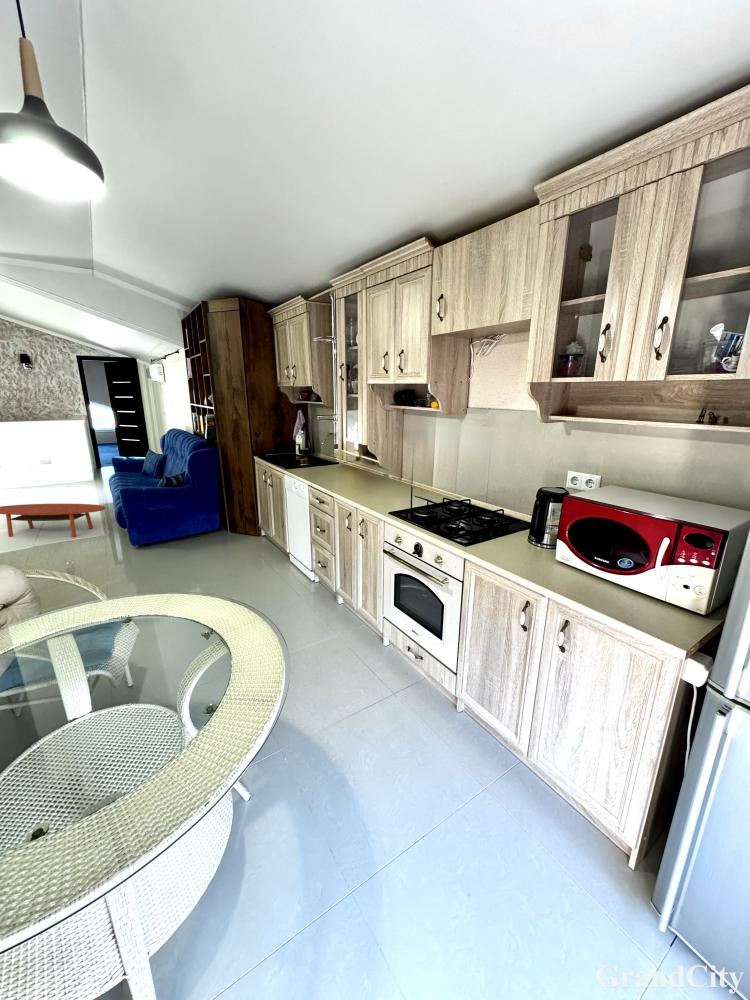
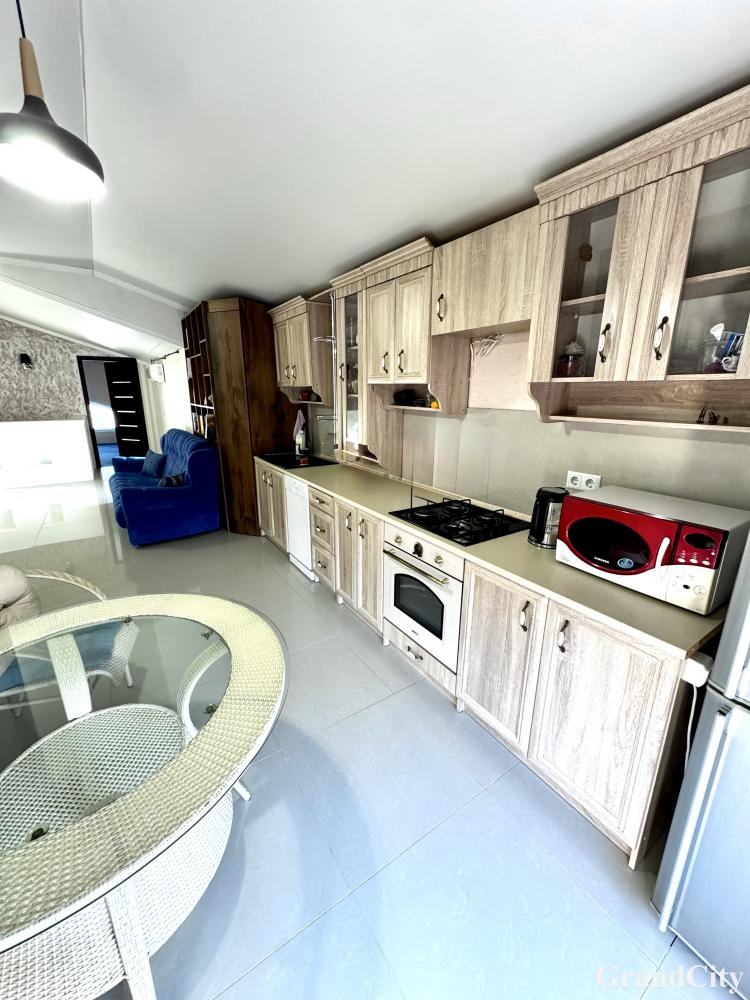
- coffee table [0,503,106,538]
